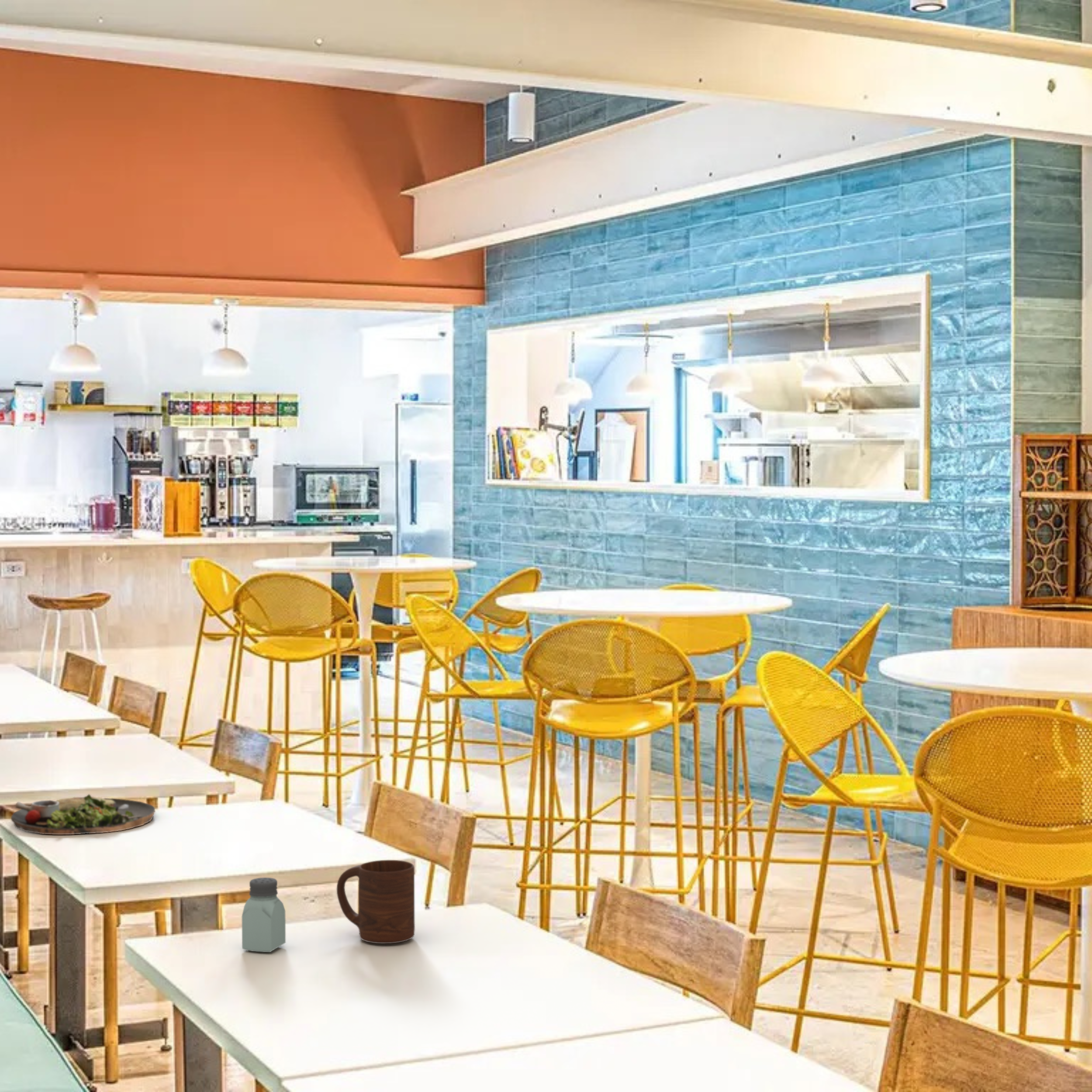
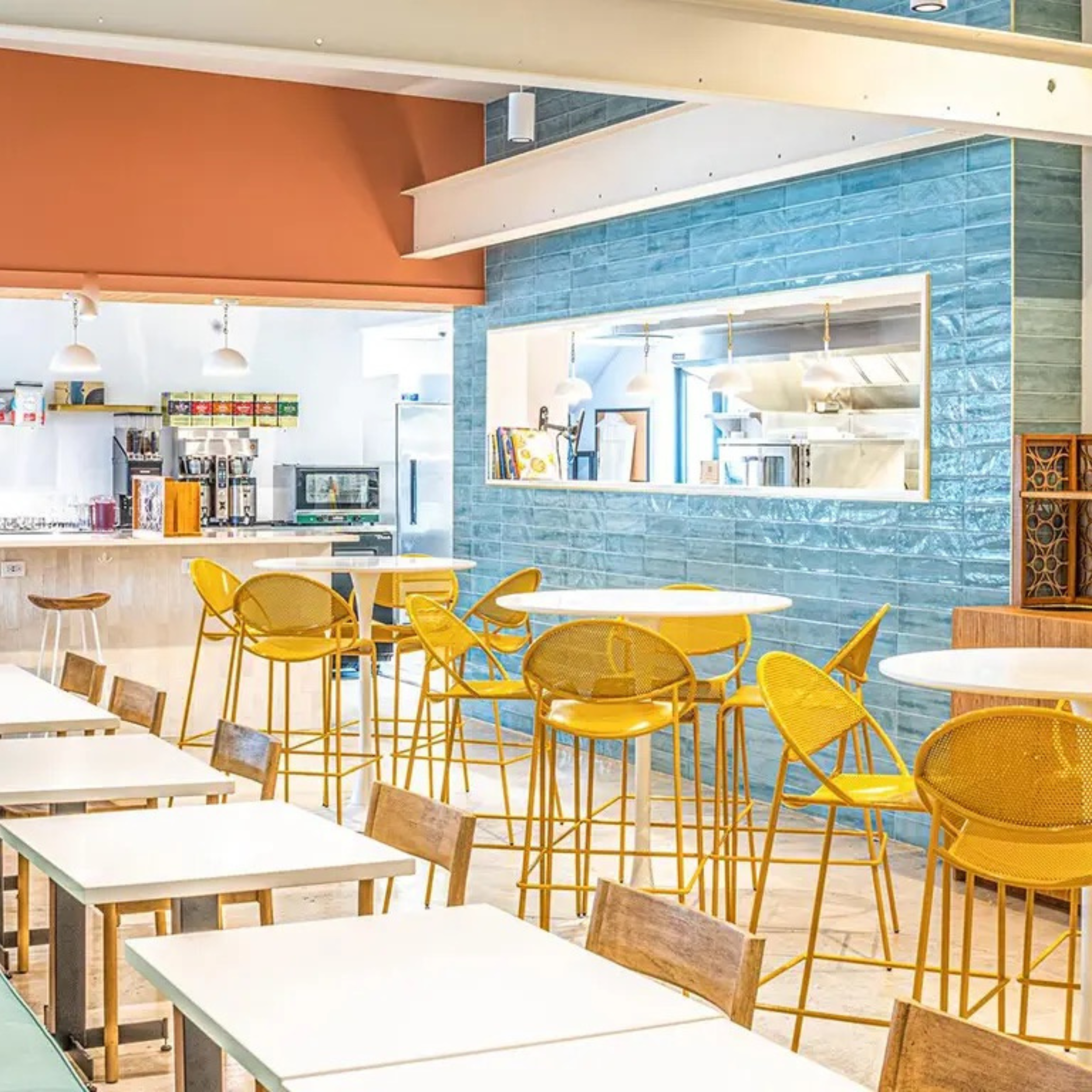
- saltshaker [241,877,286,953]
- cup [336,860,415,944]
- dinner plate [10,794,156,835]
